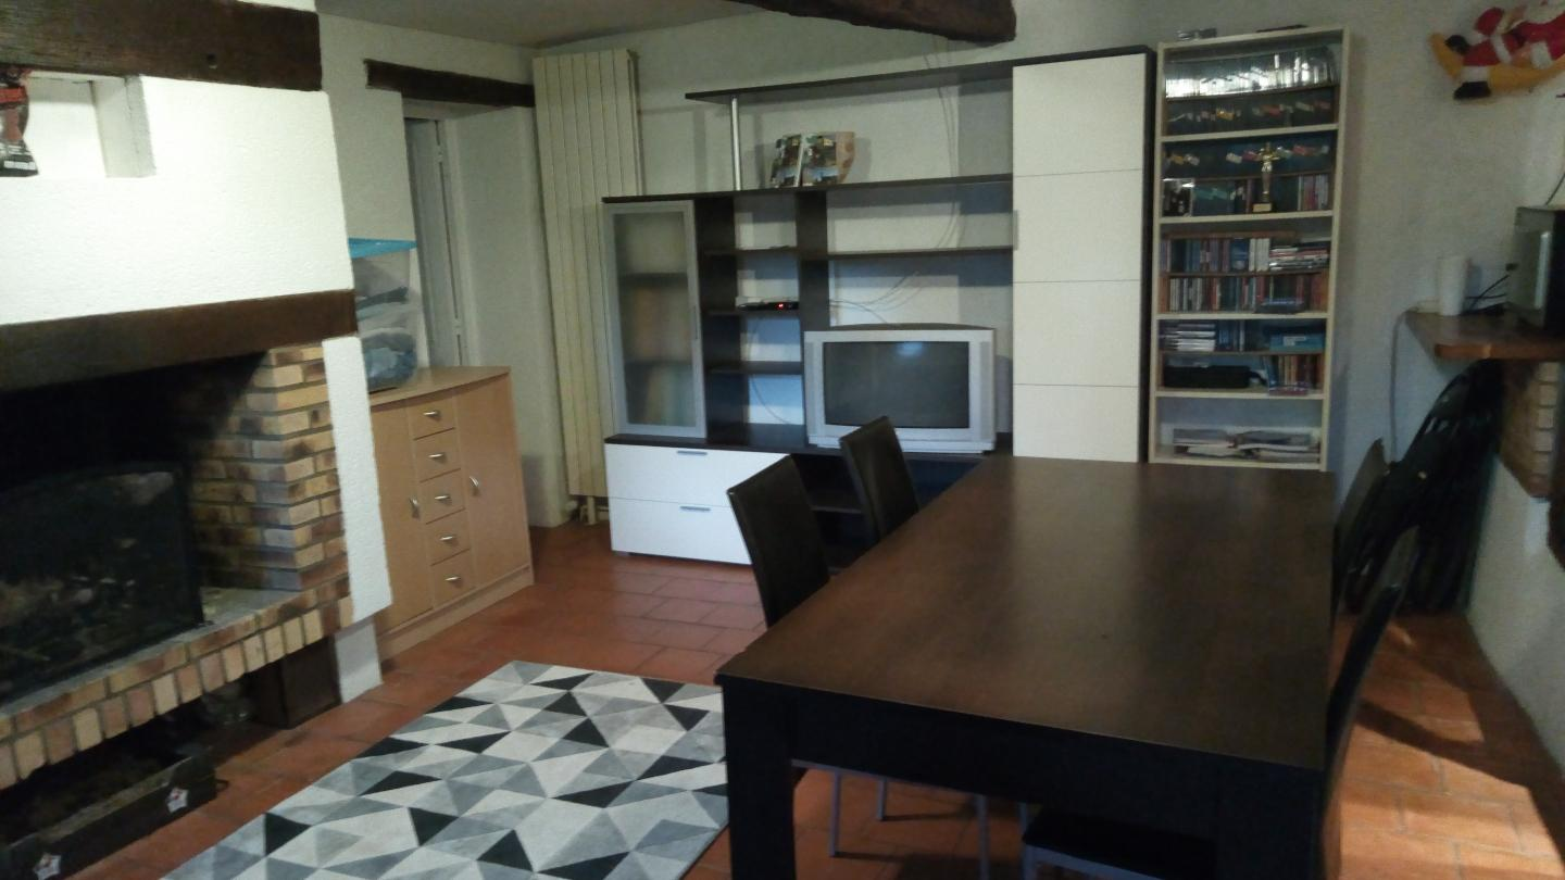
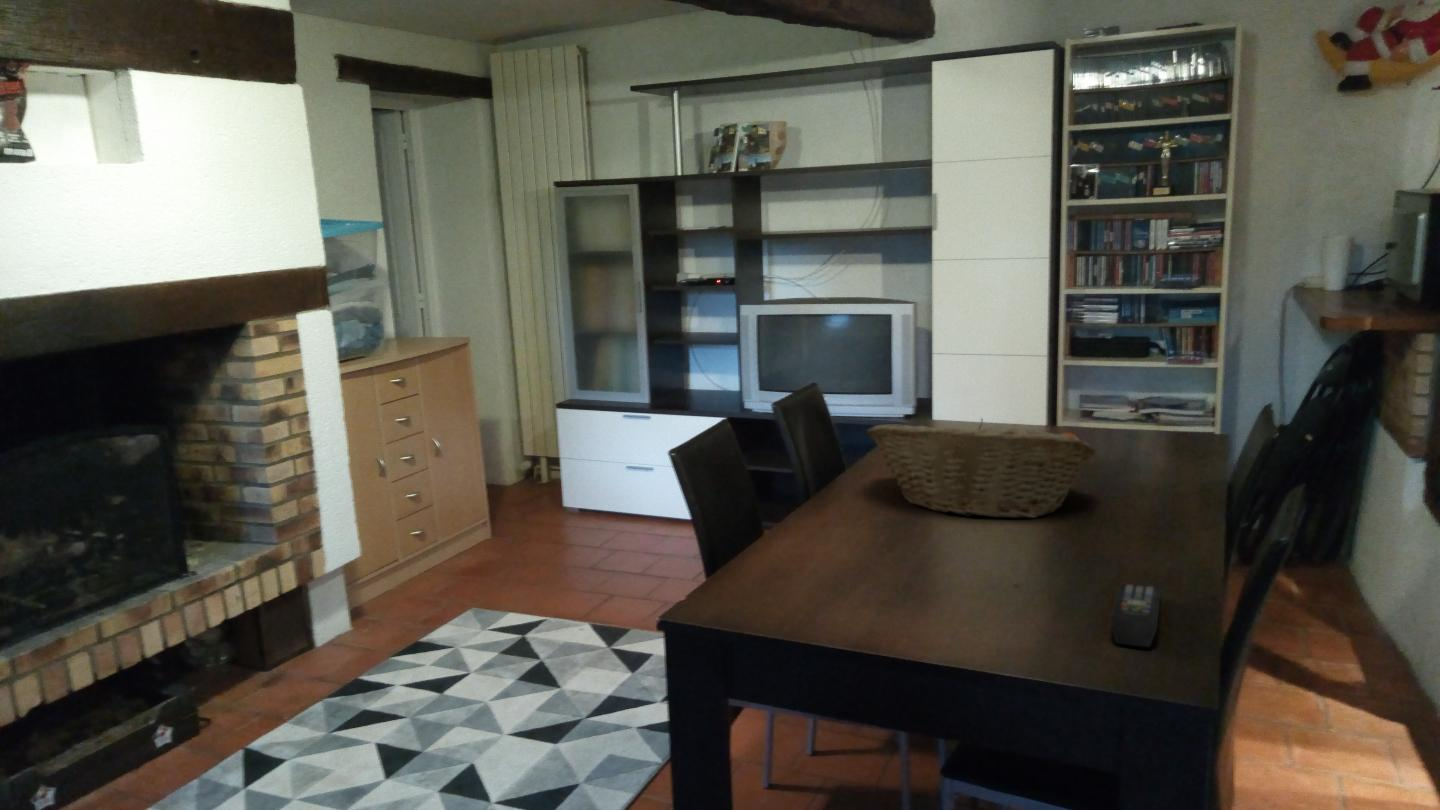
+ fruit basket [866,417,1098,519]
+ remote control [1110,582,1162,648]
